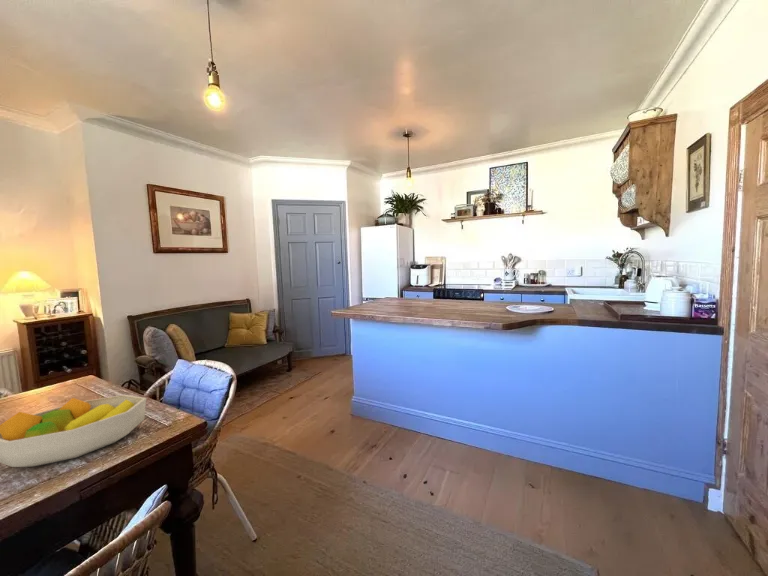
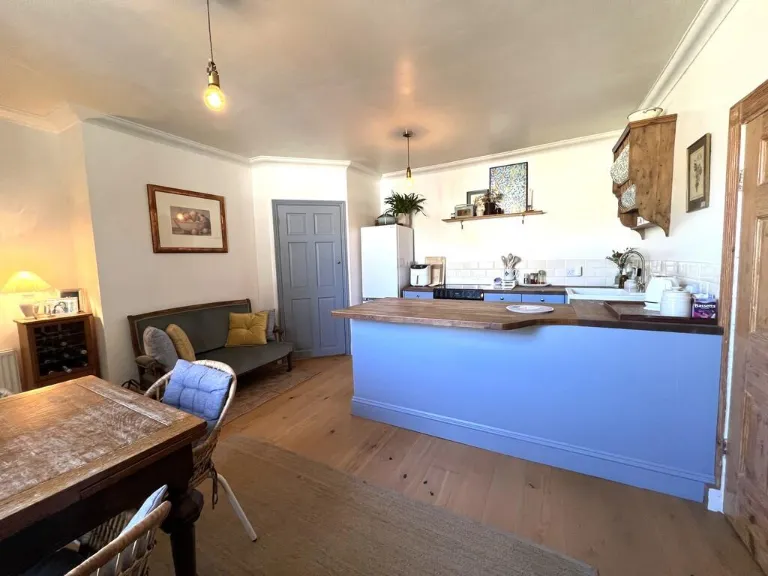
- fruit bowl [0,394,147,468]
